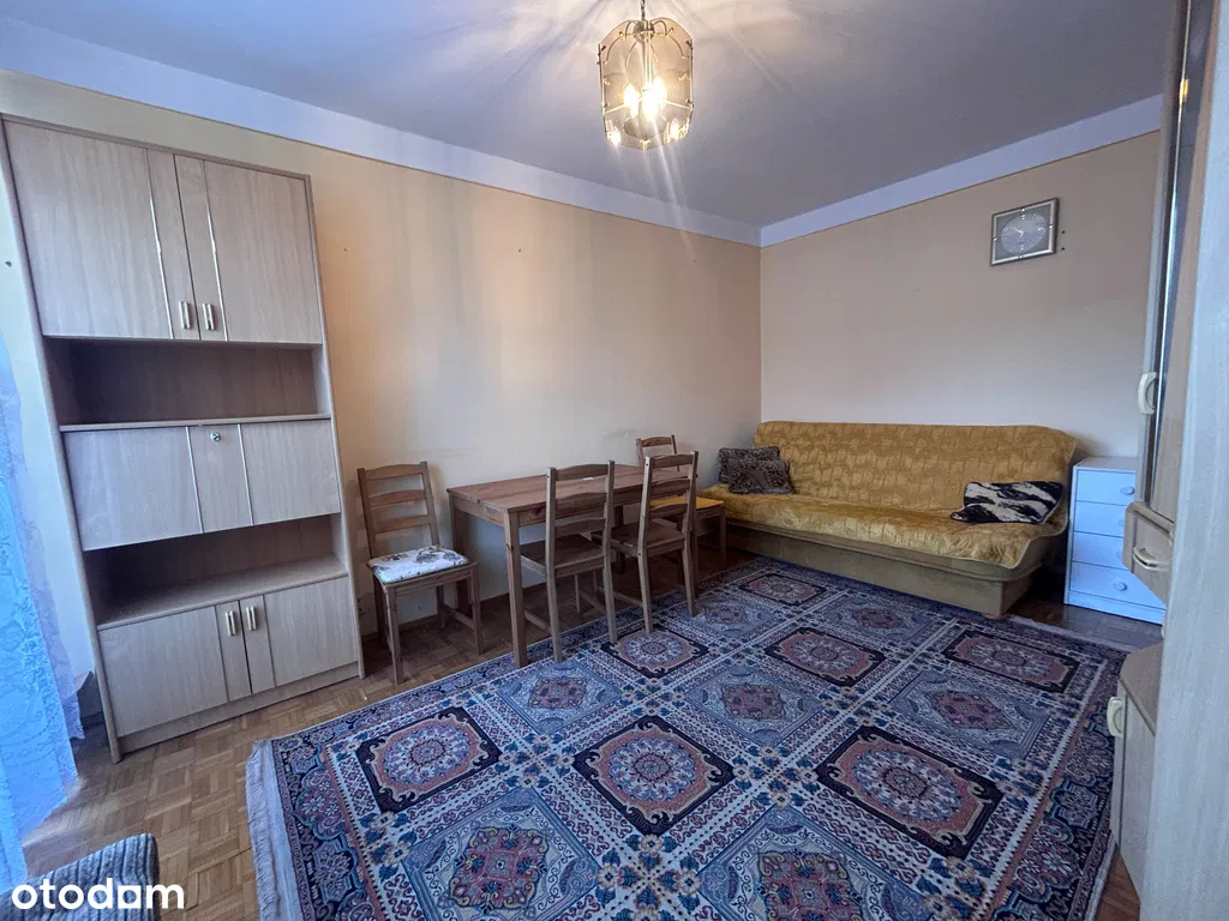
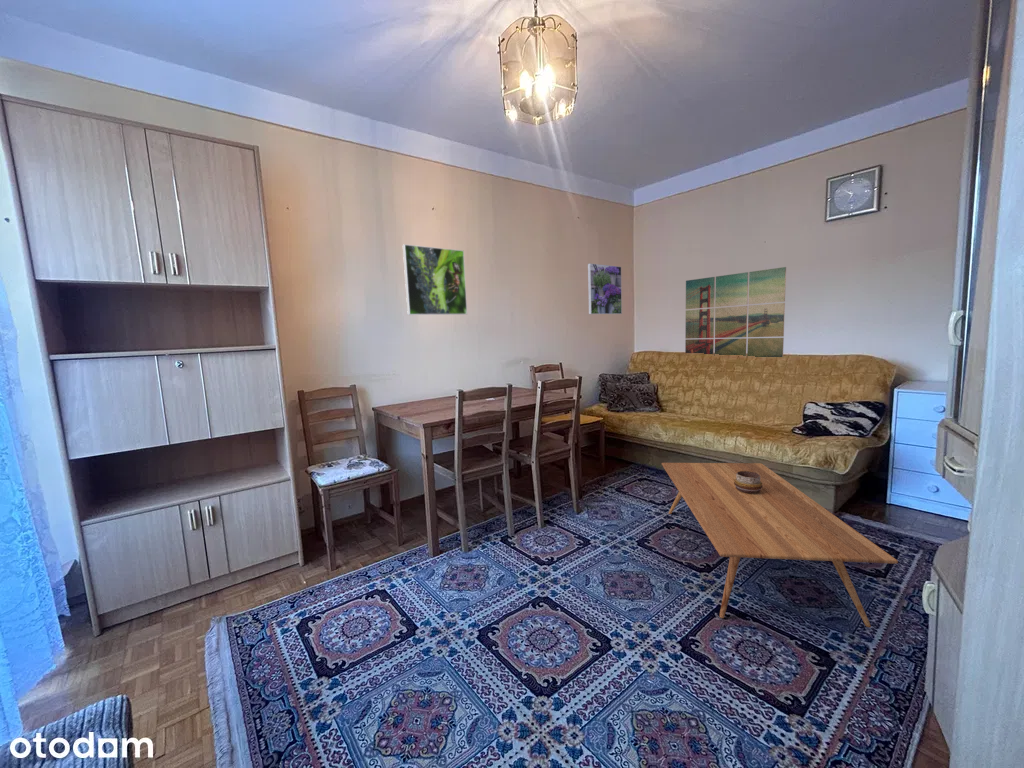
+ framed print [402,243,468,316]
+ decorative bowl [734,471,763,493]
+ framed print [587,262,623,315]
+ coffee table [661,462,899,628]
+ wall art [684,266,787,358]
